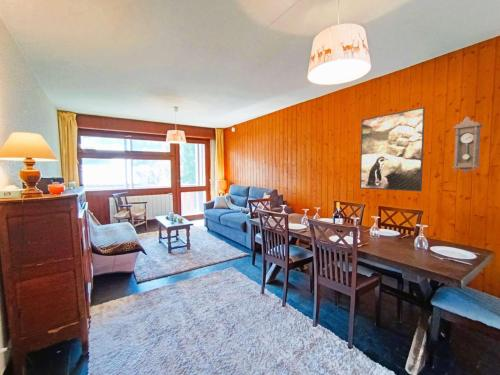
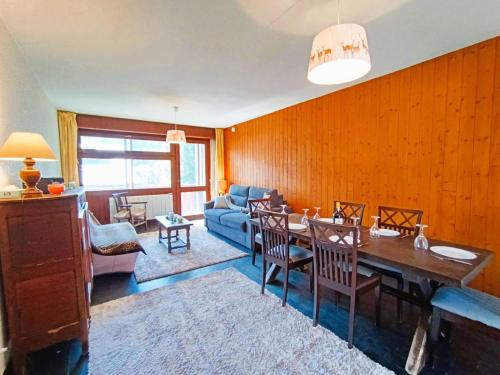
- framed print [359,106,426,192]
- pendulum clock [451,116,484,175]
